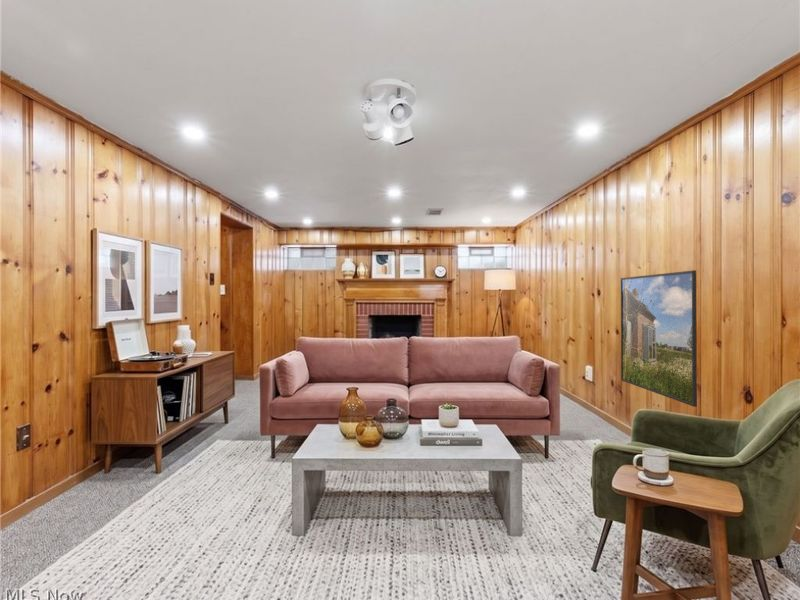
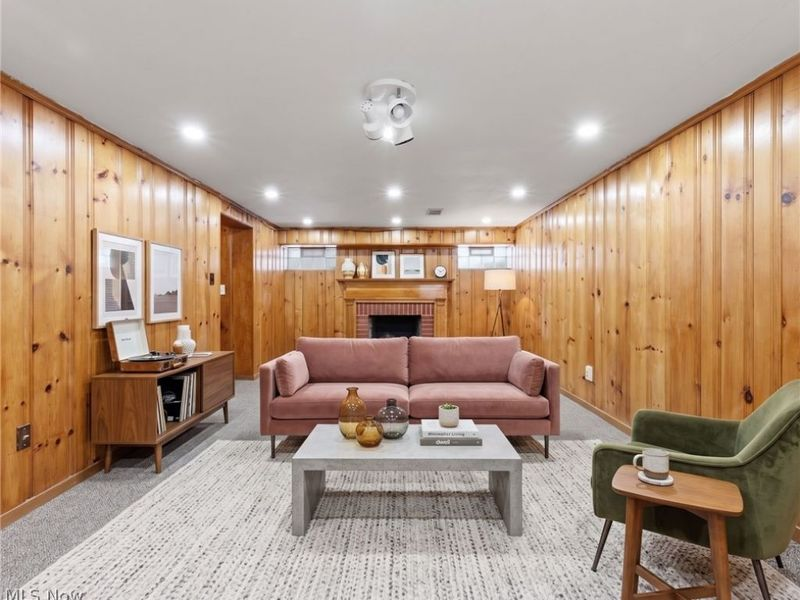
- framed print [620,269,698,408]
